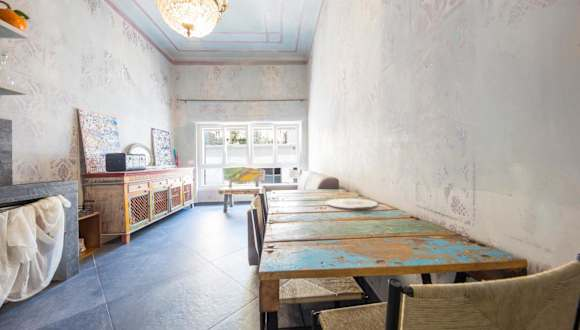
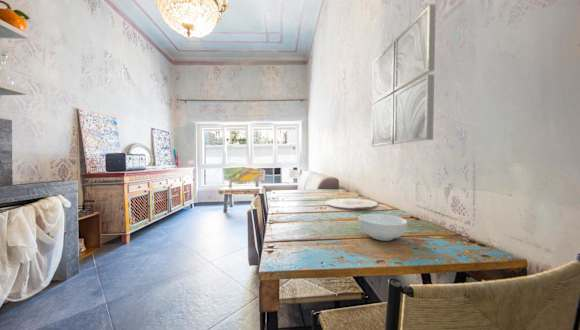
+ cereal bowl [357,213,408,242]
+ wall art [371,3,437,148]
